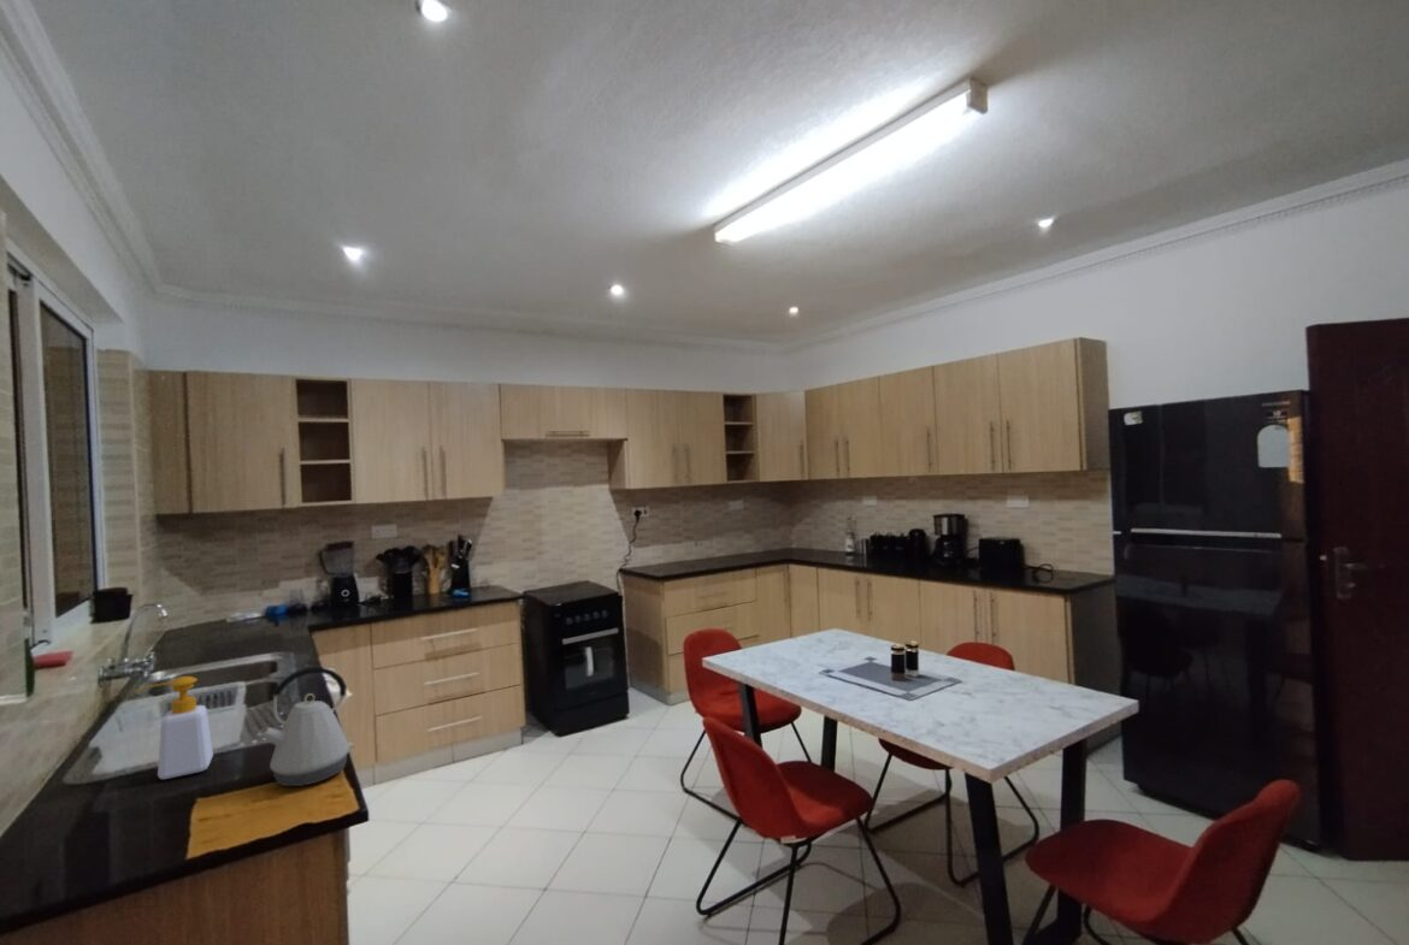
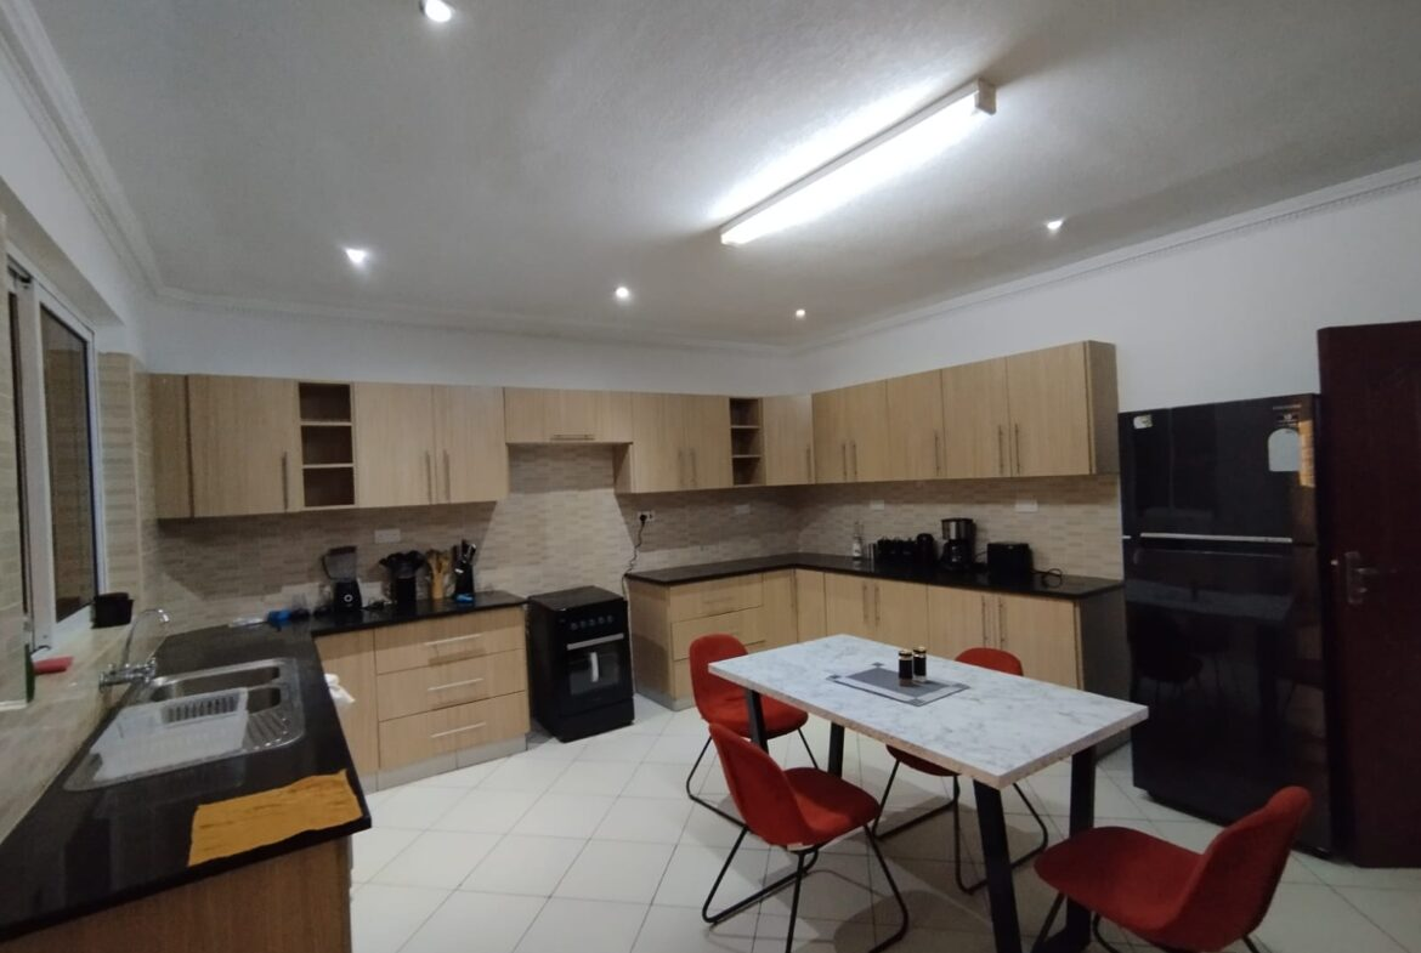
- soap bottle [132,675,214,780]
- kettle [257,666,355,787]
